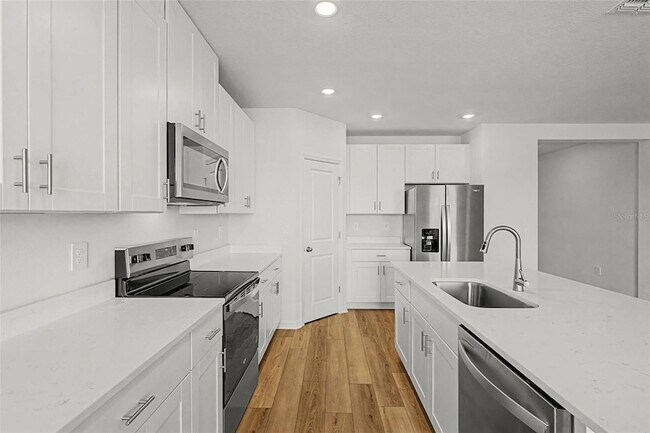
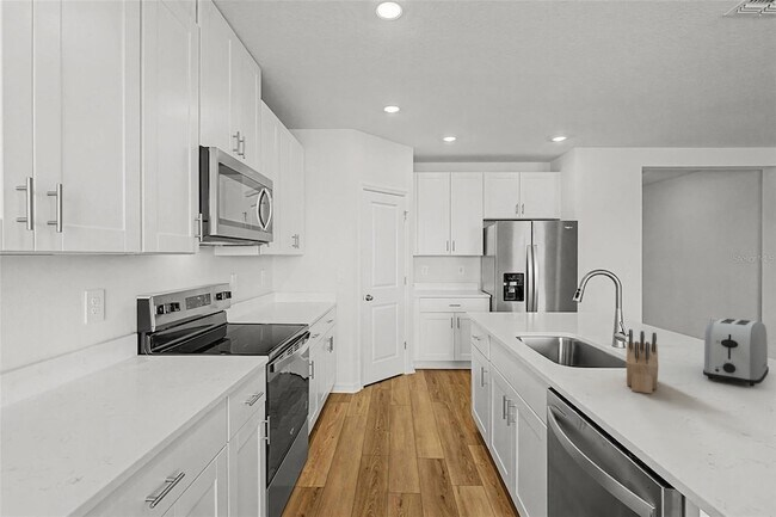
+ toaster [702,316,770,387]
+ knife block [626,328,659,395]
